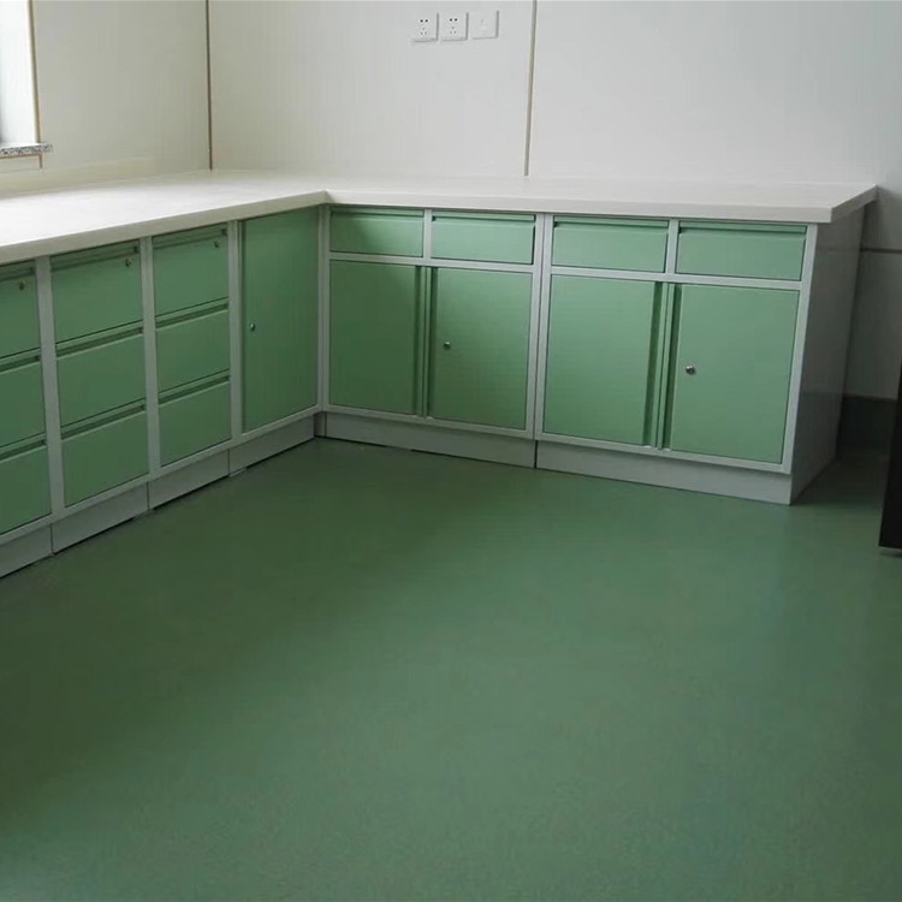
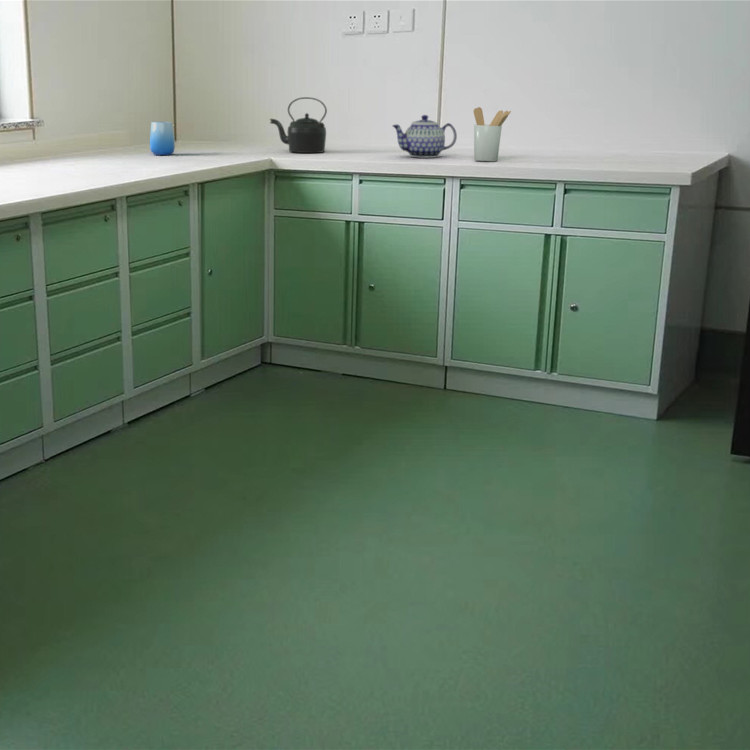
+ kettle [269,96,328,154]
+ teapot [391,114,458,159]
+ cup [149,121,176,156]
+ utensil holder [473,106,512,162]
